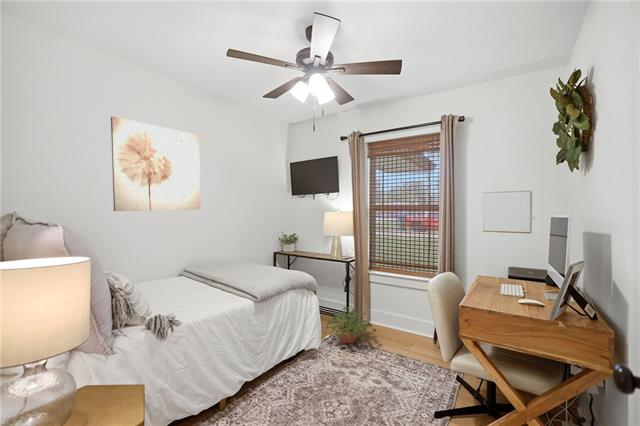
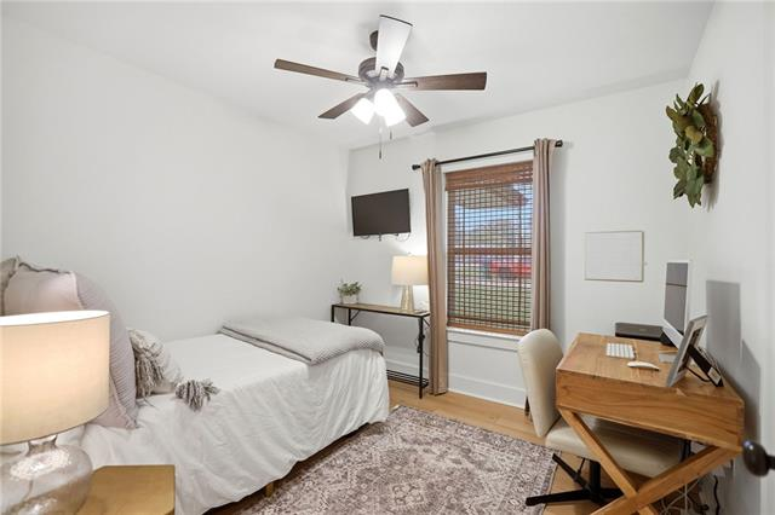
- potted plant [325,306,378,345]
- wall art [110,116,201,212]
